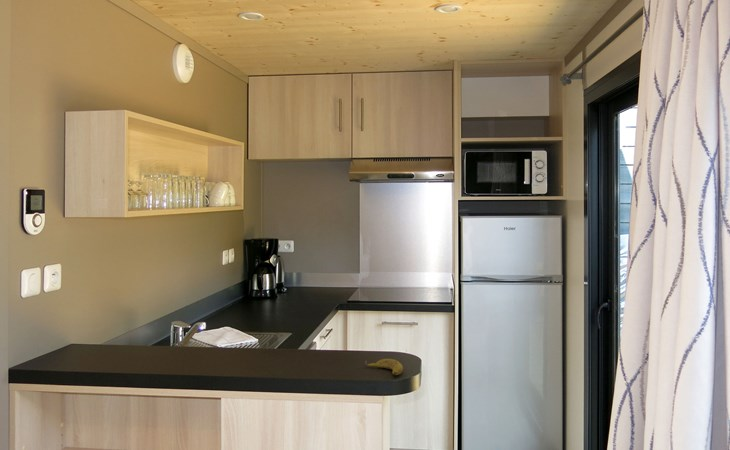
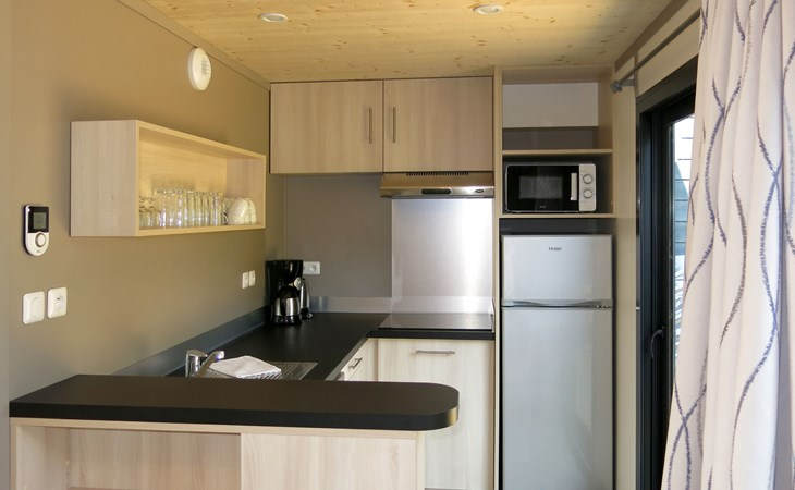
- banana [364,358,404,376]
